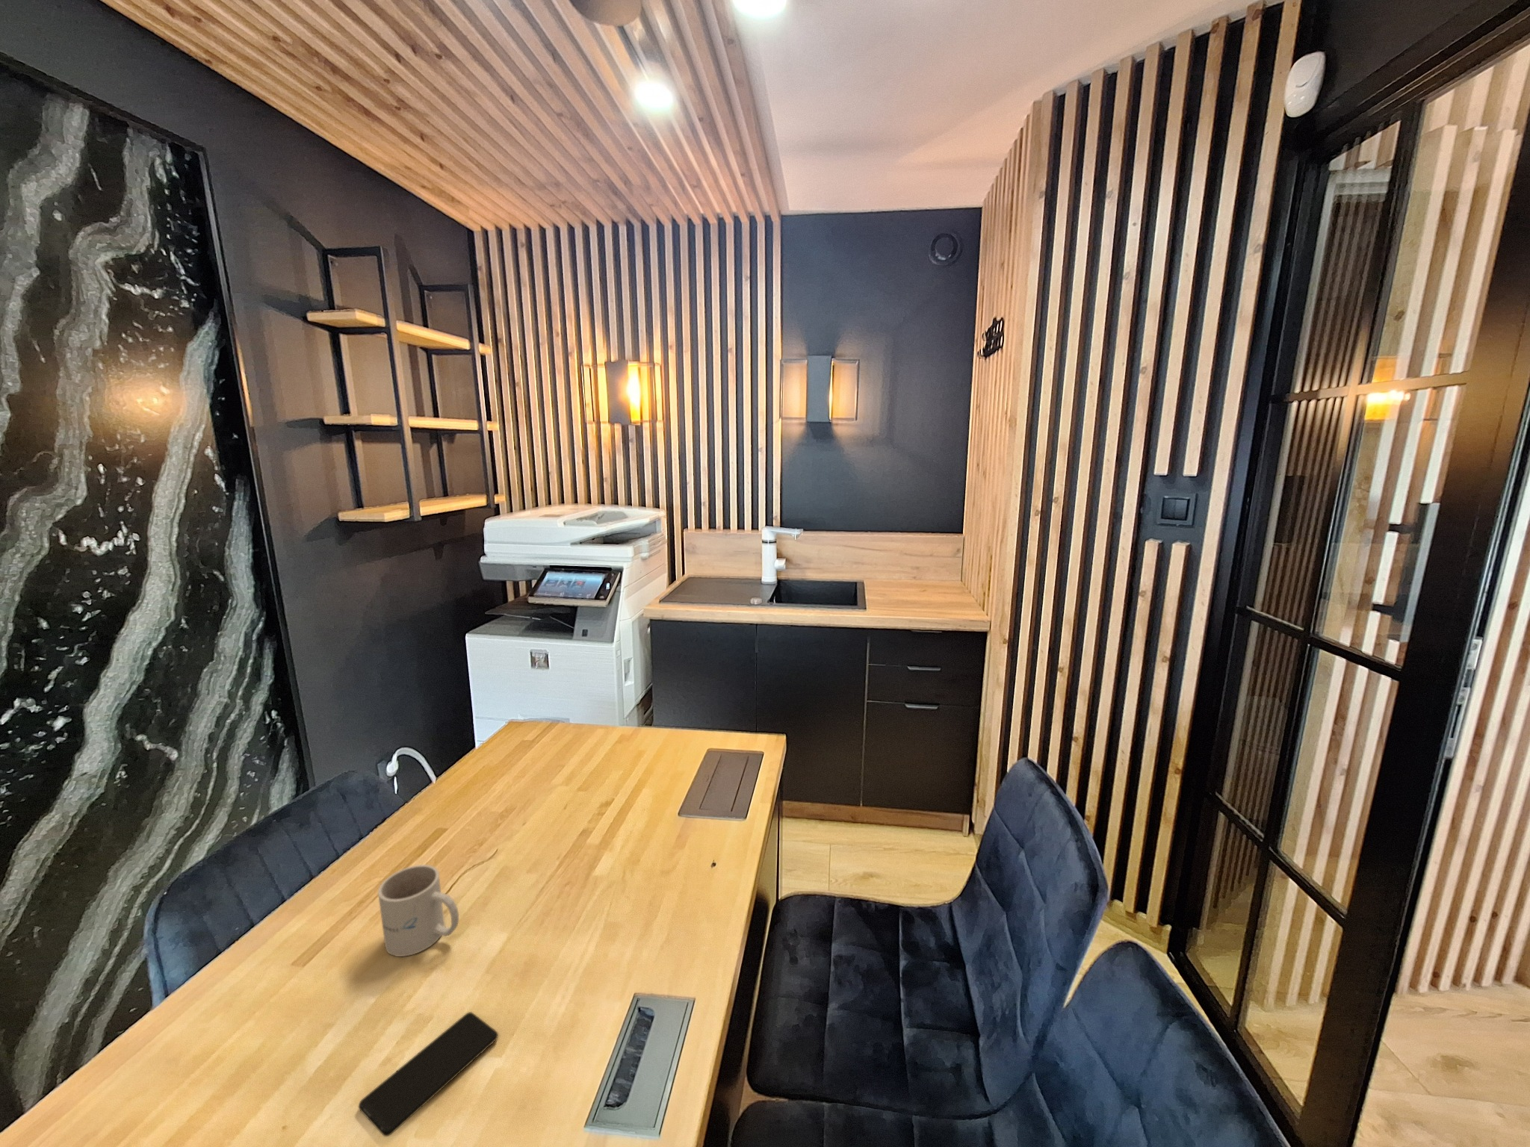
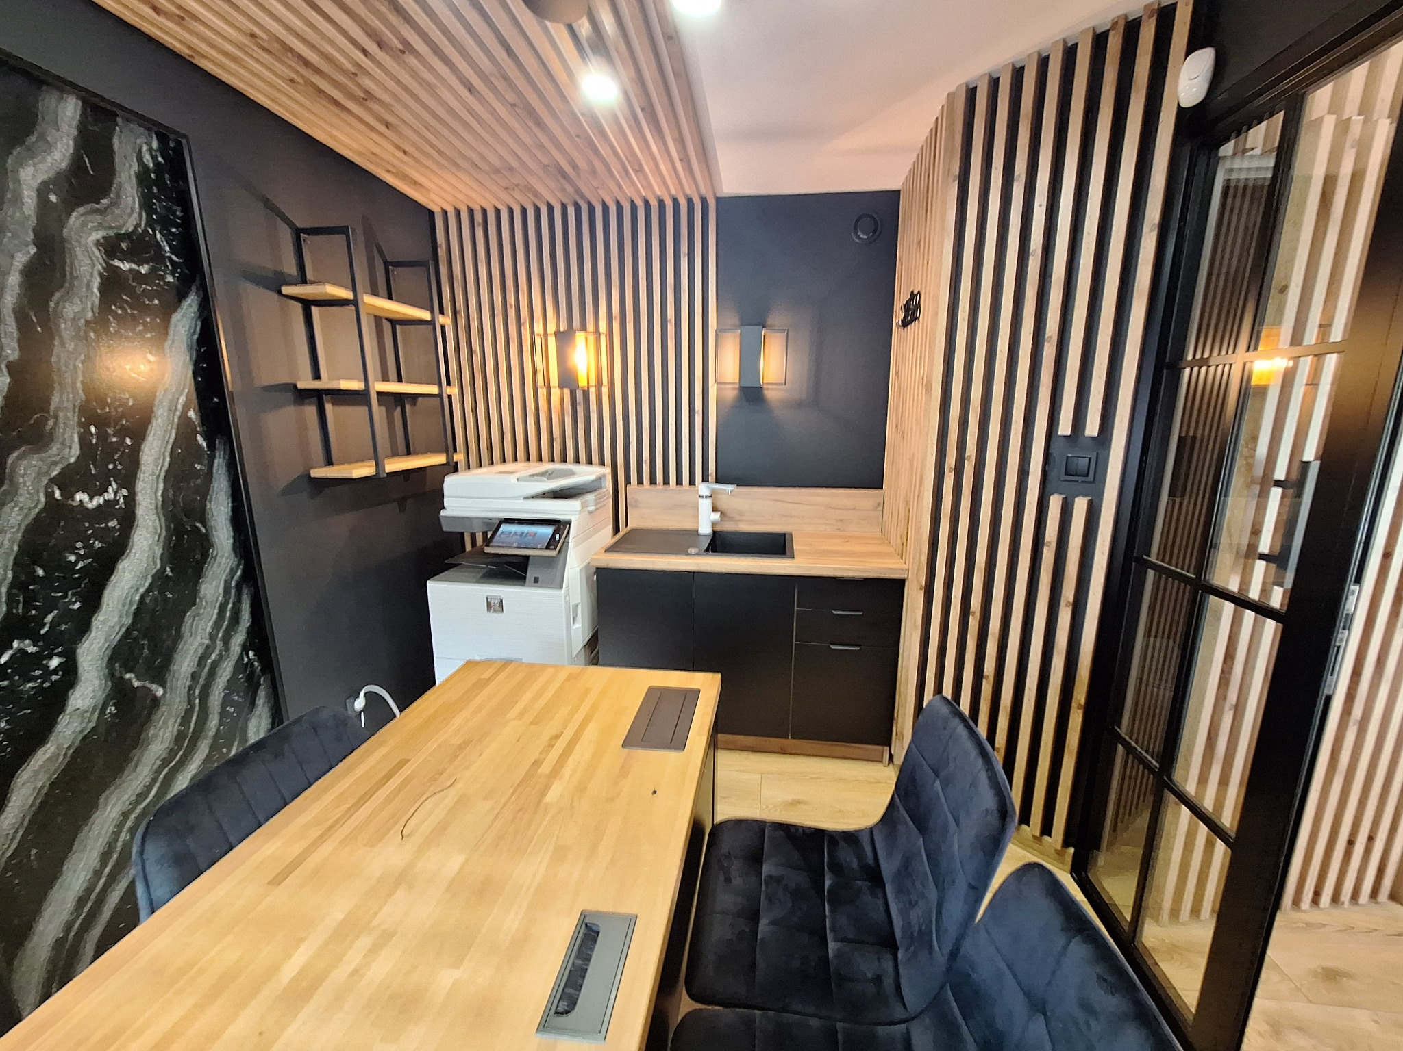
- mug [377,864,459,958]
- smartphone [358,1011,499,1137]
